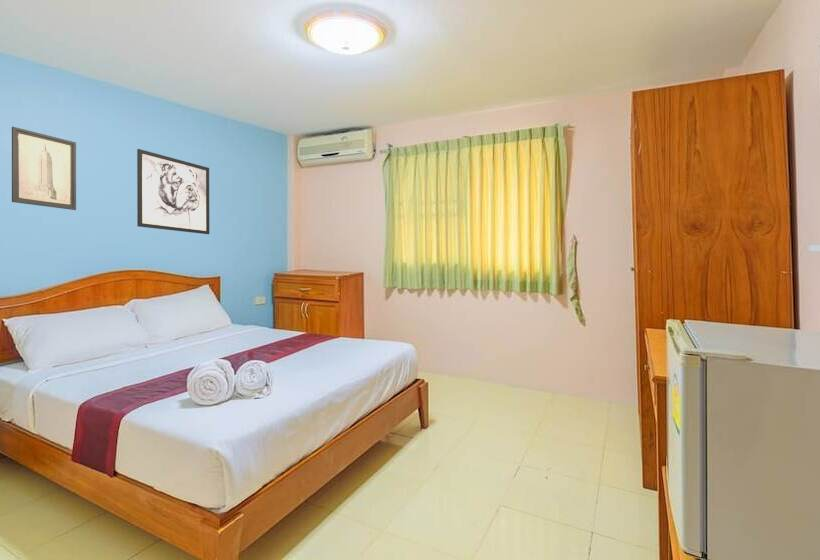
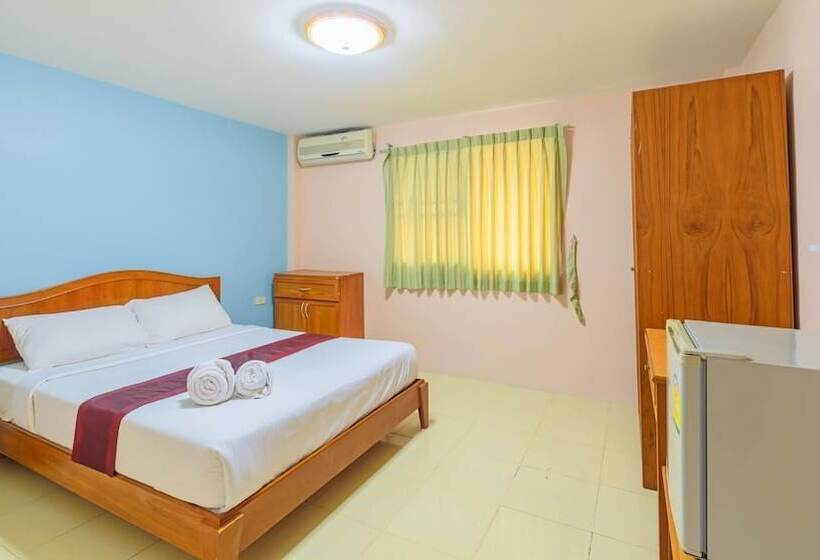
- wall art [136,148,210,235]
- wall art [11,126,77,211]
